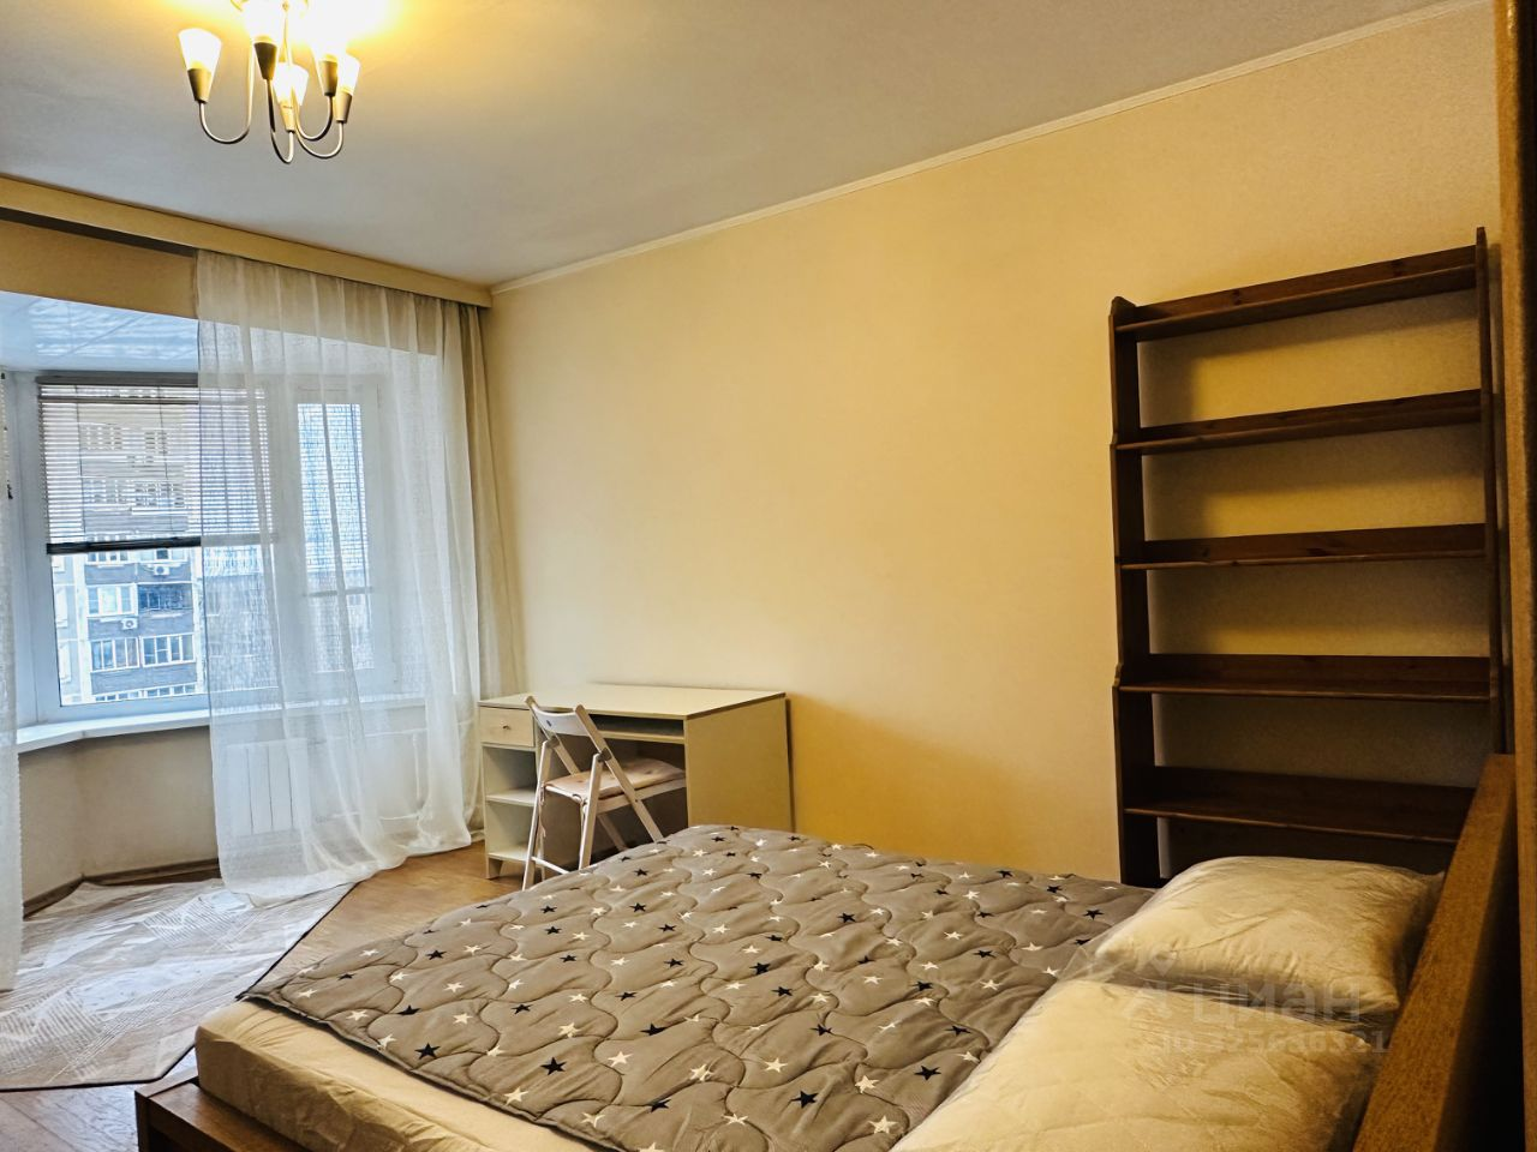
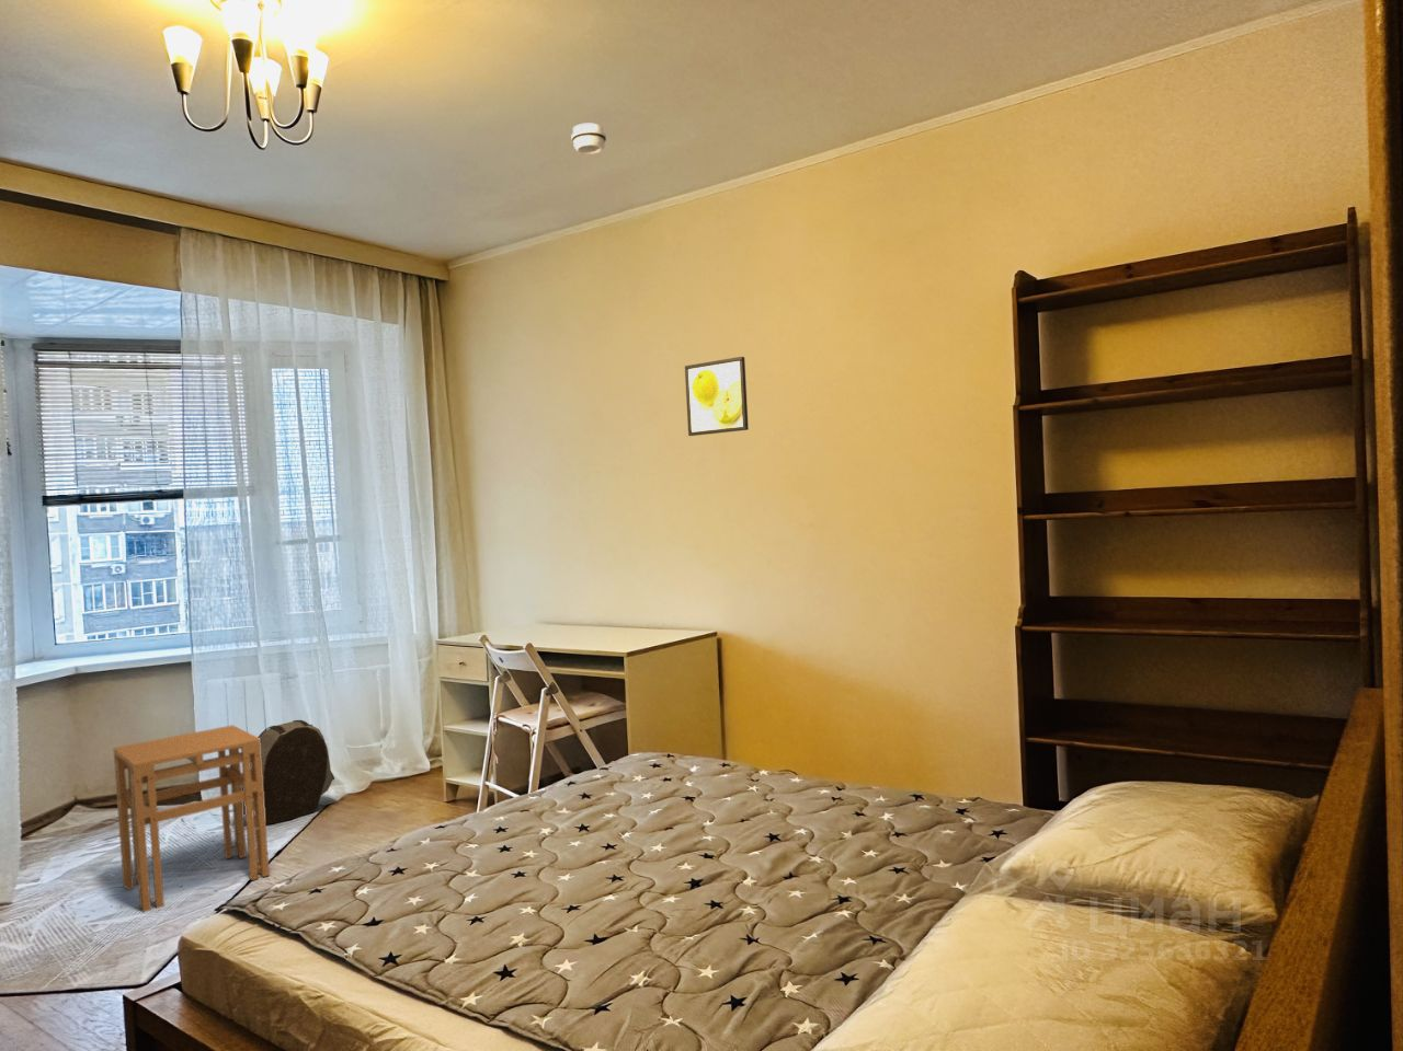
+ backpack [241,720,336,826]
+ stool [112,723,271,913]
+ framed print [684,355,750,437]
+ smoke detector [570,123,608,156]
